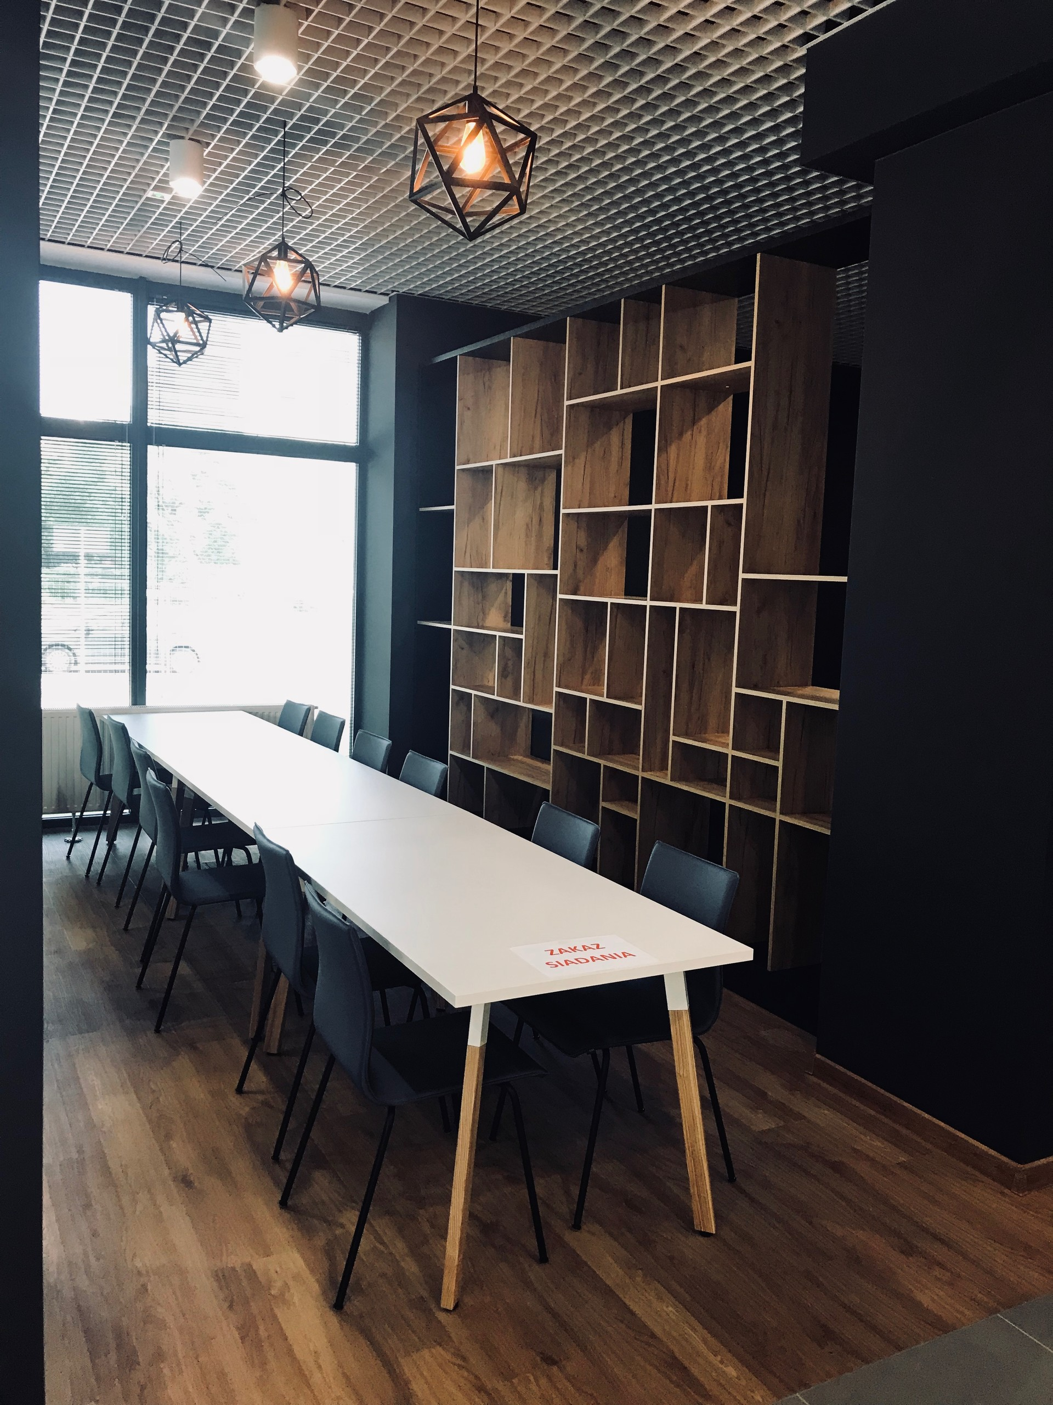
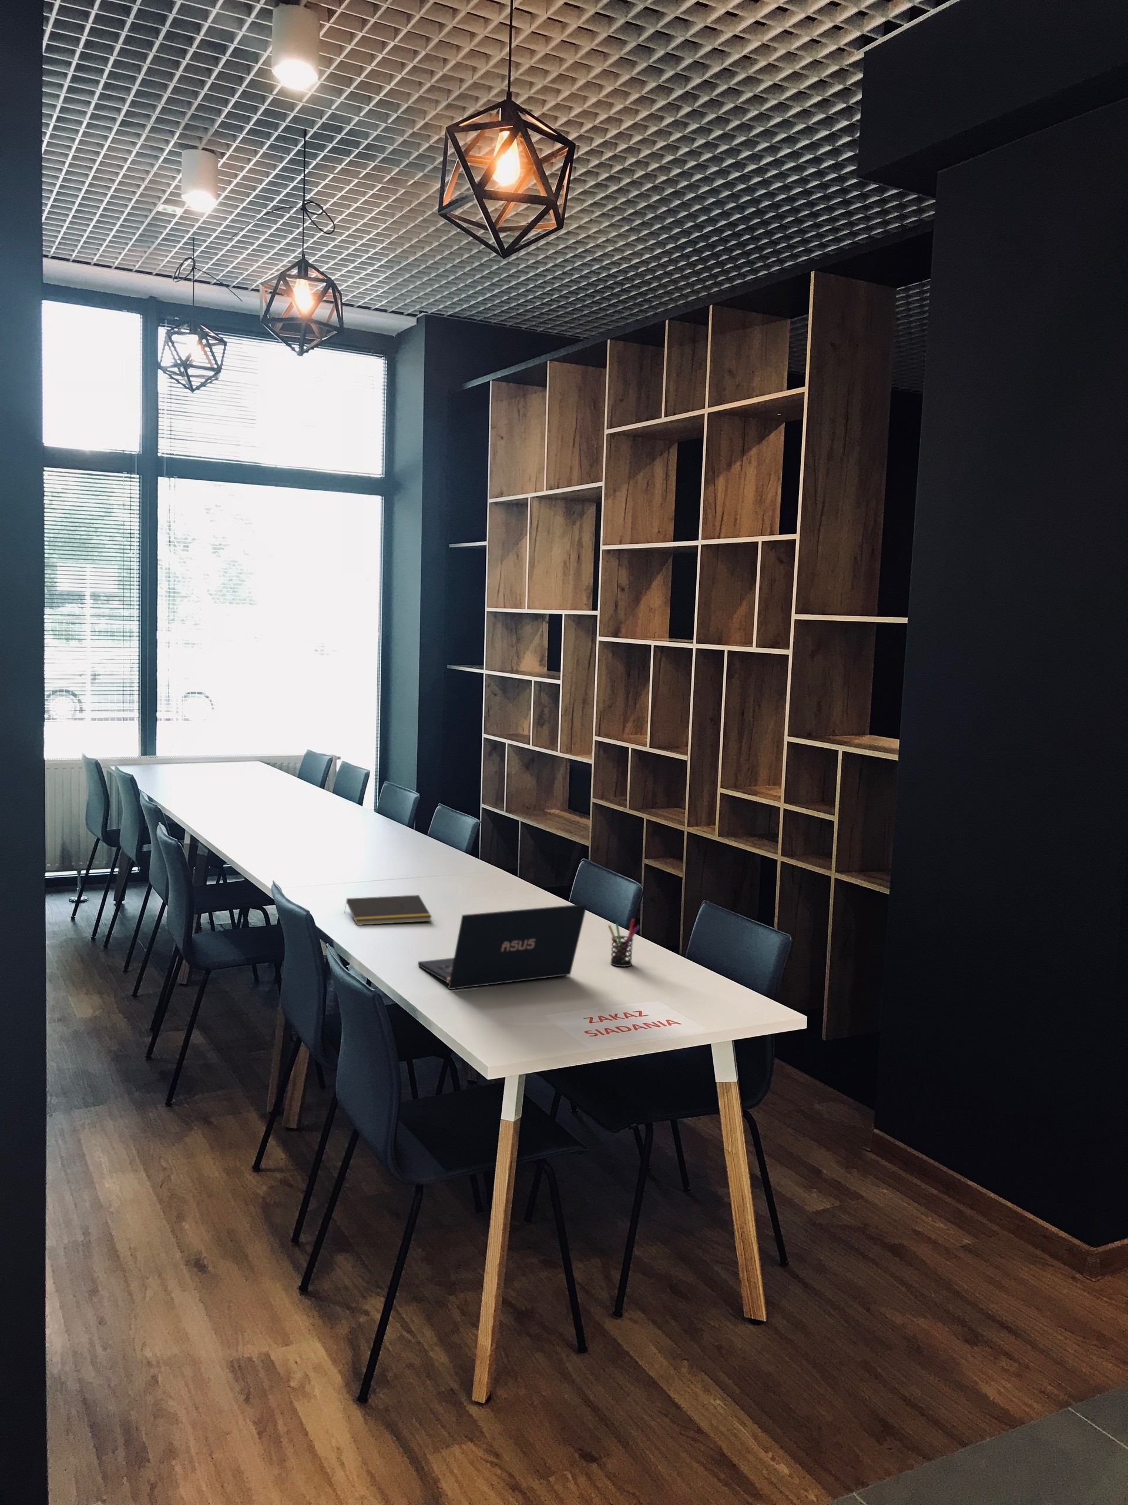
+ pen holder [608,918,640,967]
+ notepad [344,895,432,926]
+ laptop [417,903,588,990]
